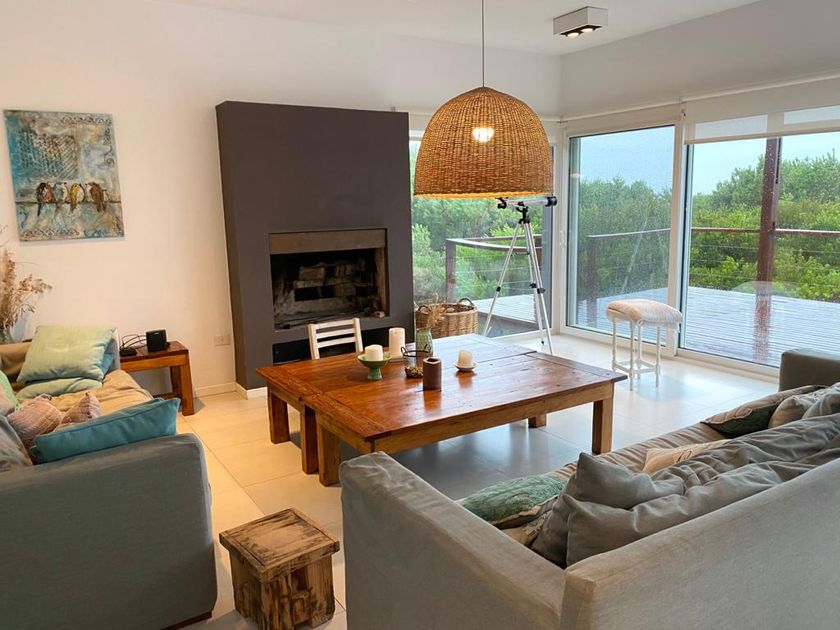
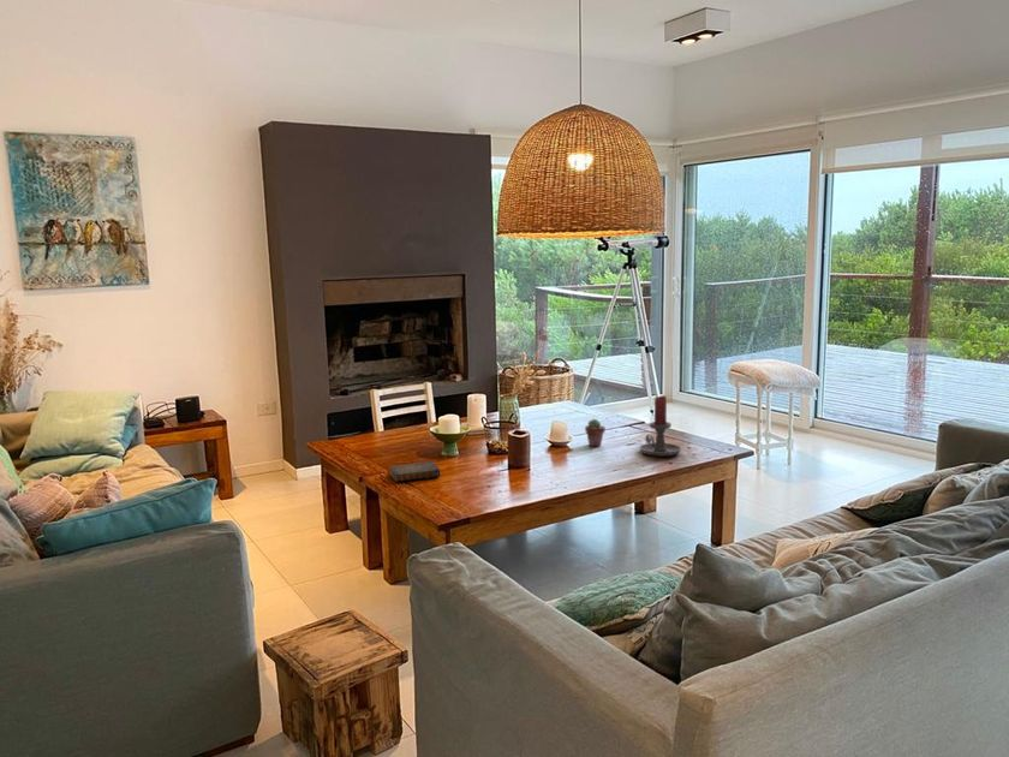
+ book [389,460,442,483]
+ candle holder [639,394,682,457]
+ potted succulent [584,418,607,447]
